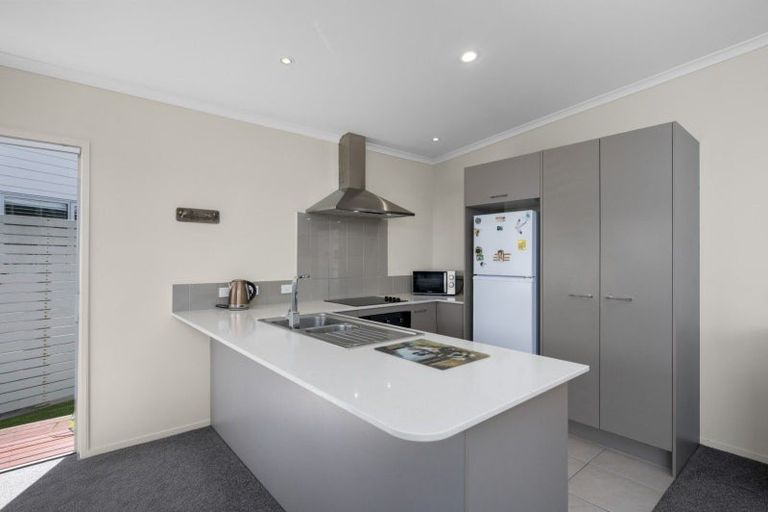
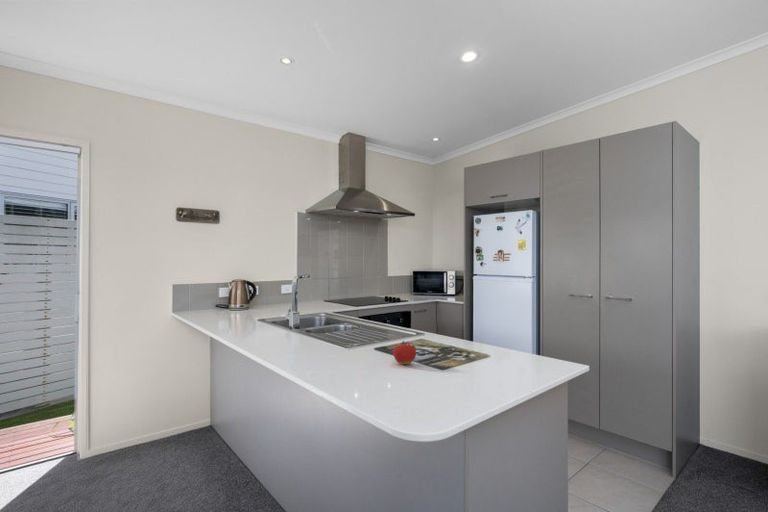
+ fruit [392,340,417,365]
